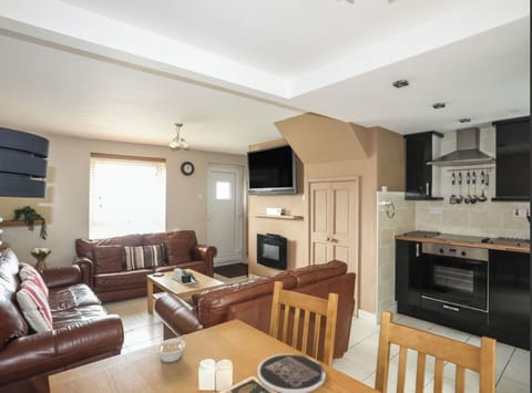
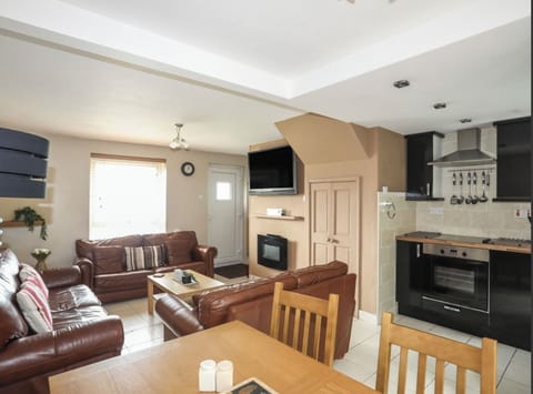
- plate [256,353,327,393]
- legume [155,334,187,363]
